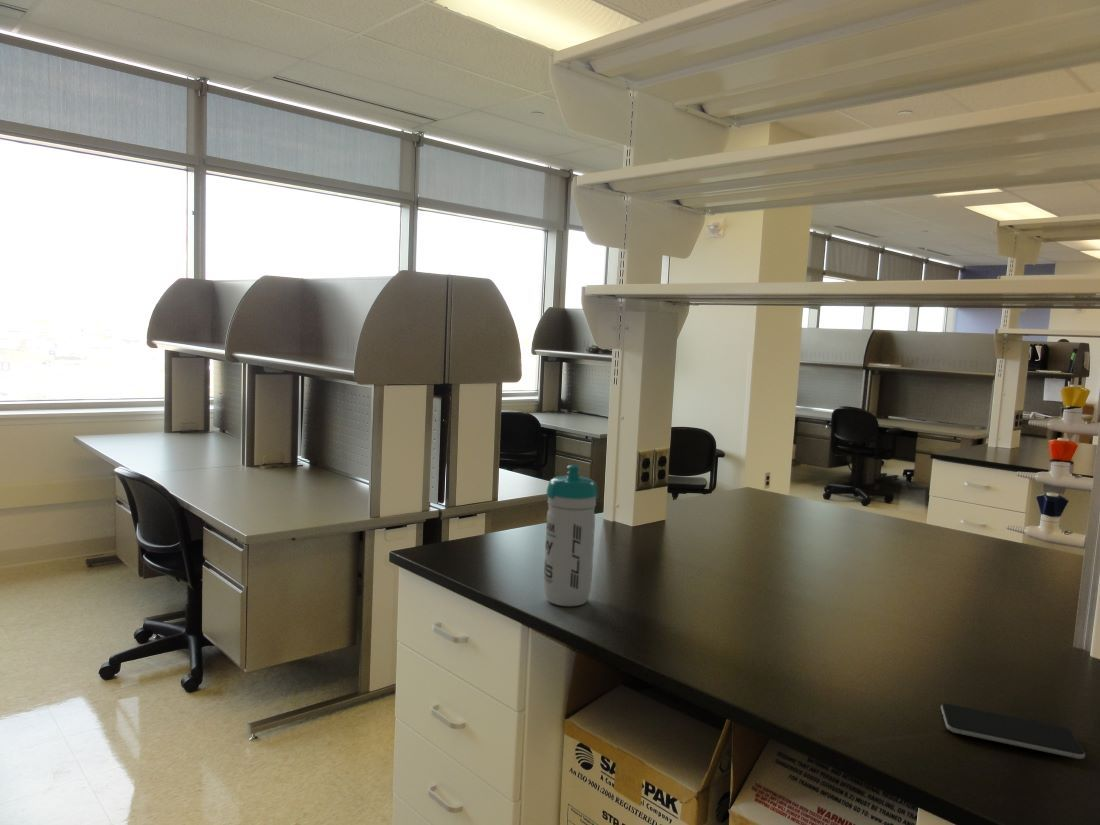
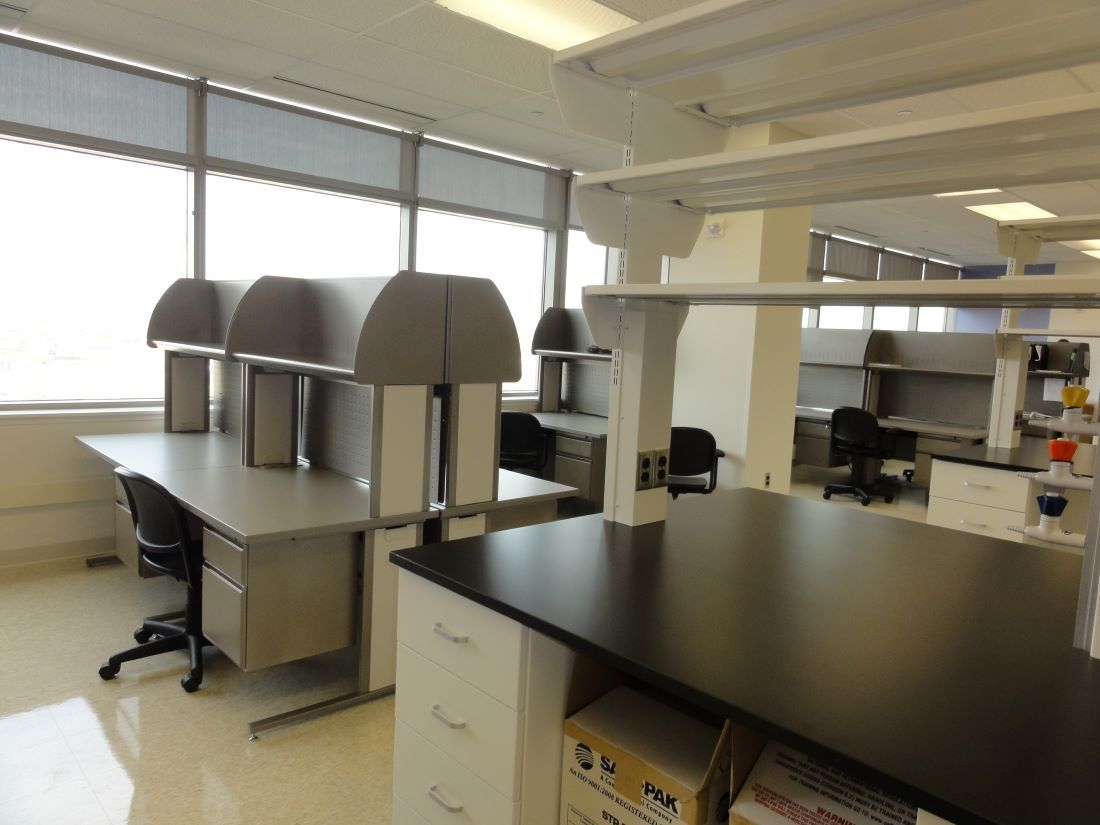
- water bottle [543,464,599,607]
- smartphone [940,703,1086,760]
